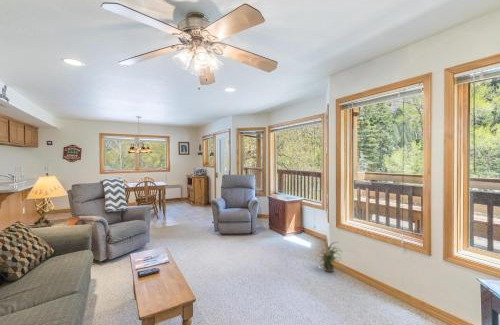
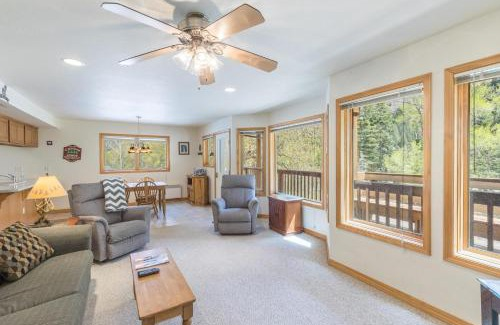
- potted plant [315,240,343,273]
